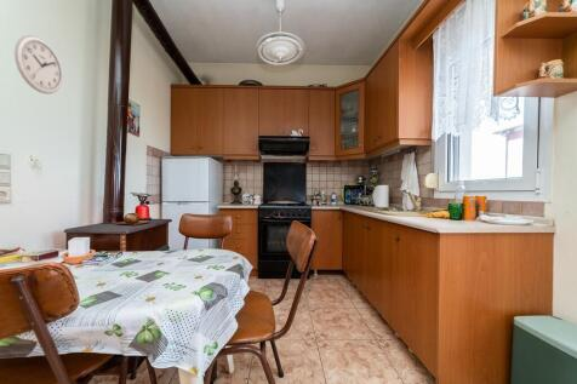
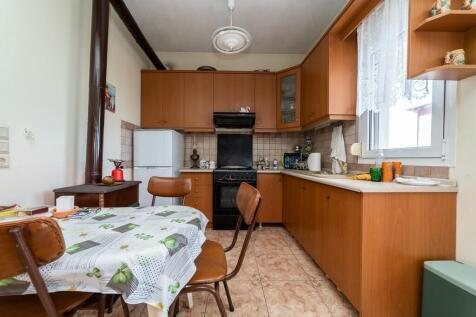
- wall clock [13,34,64,96]
